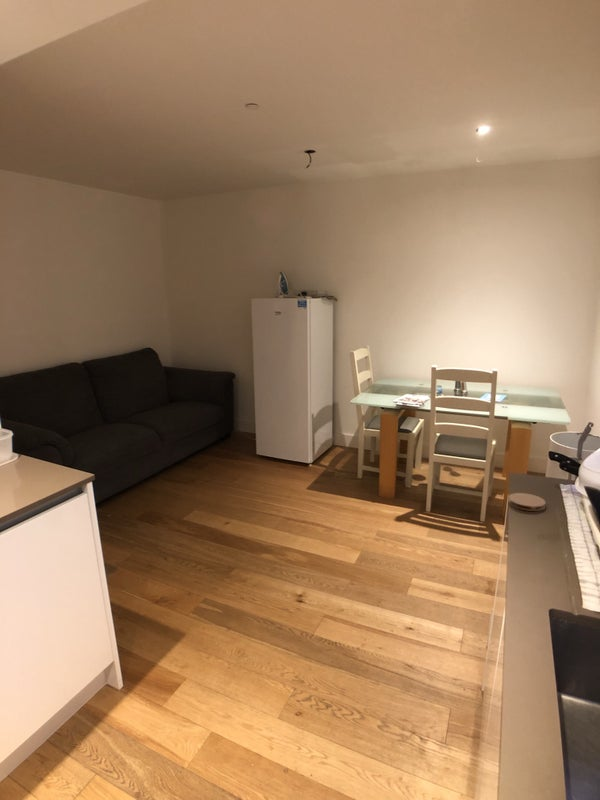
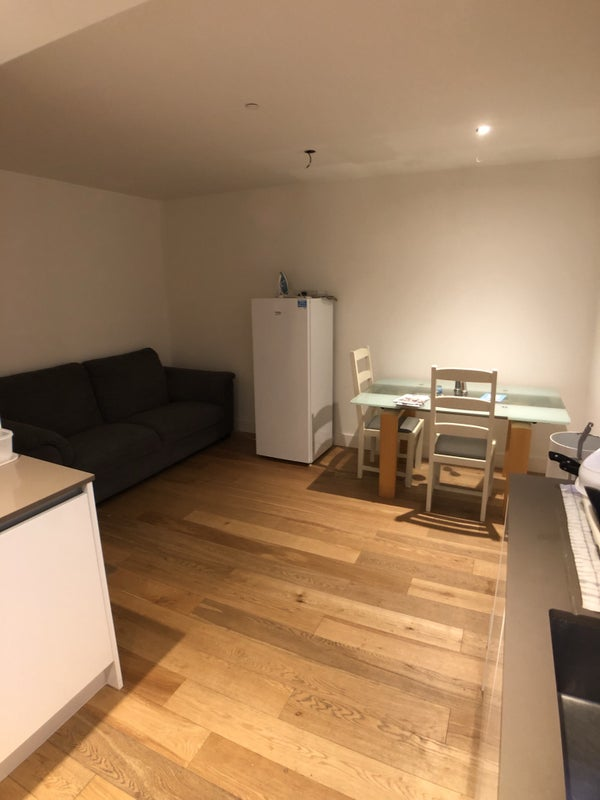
- coaster [507,492,547,512]
